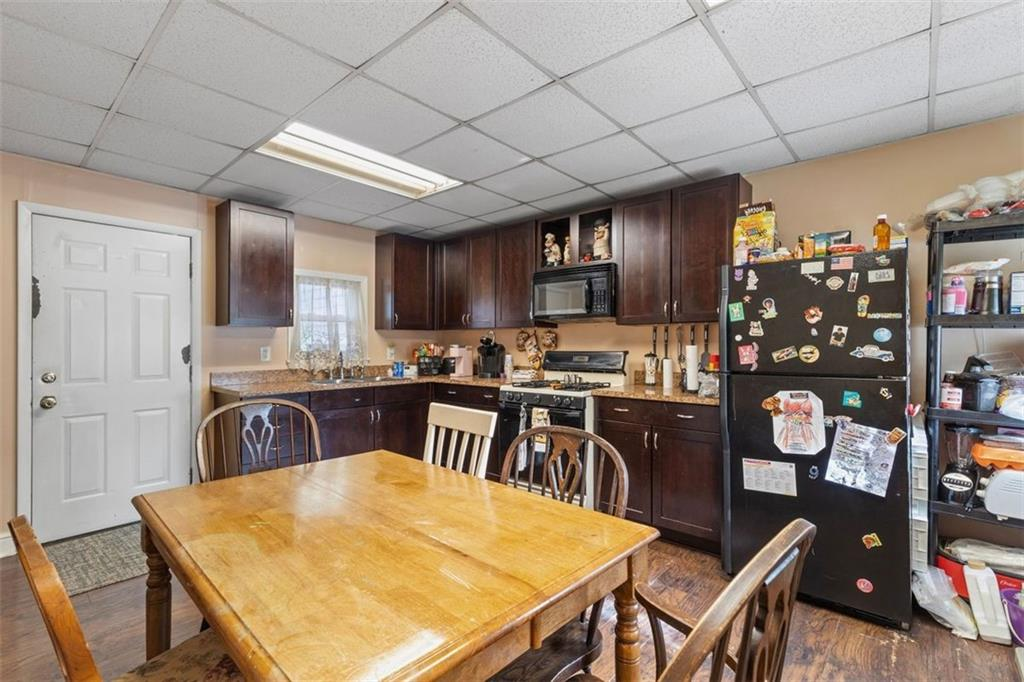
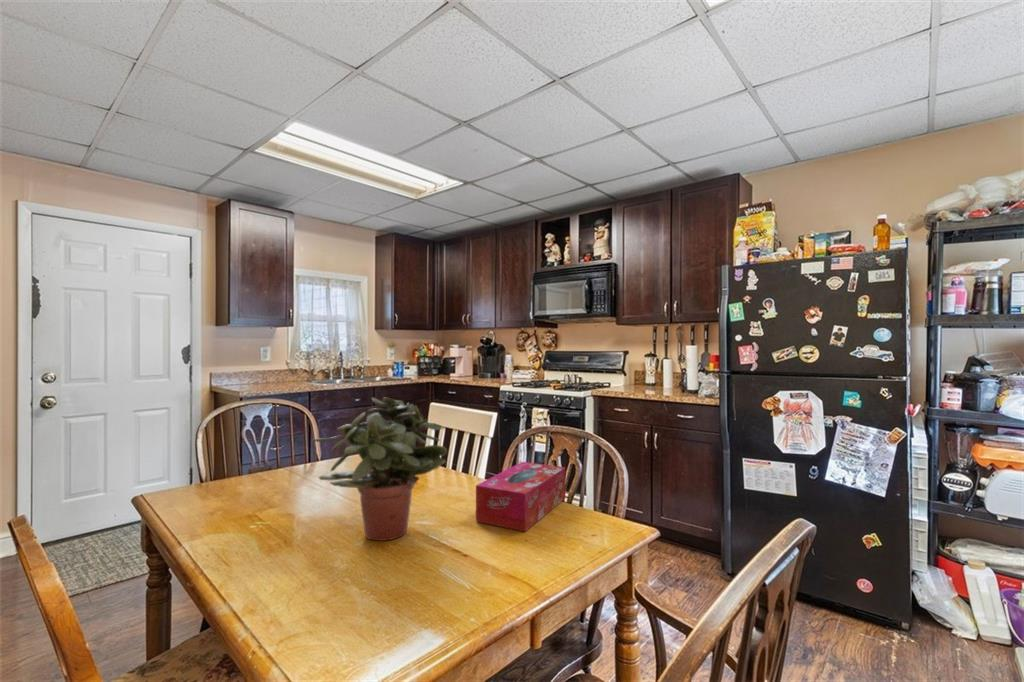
+ potted plant [312,397,448,542]
+ tissue box [475,461,566,533]
